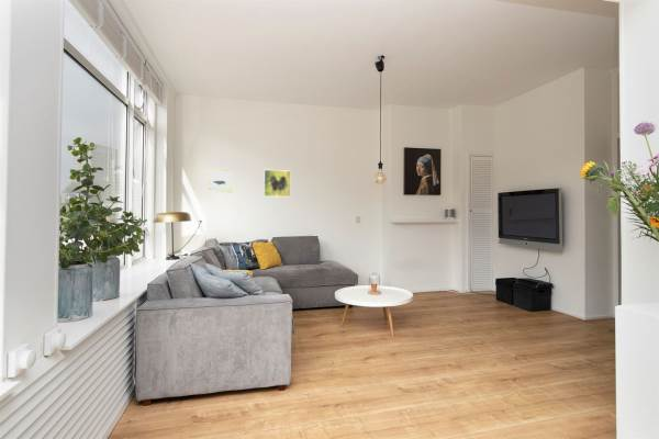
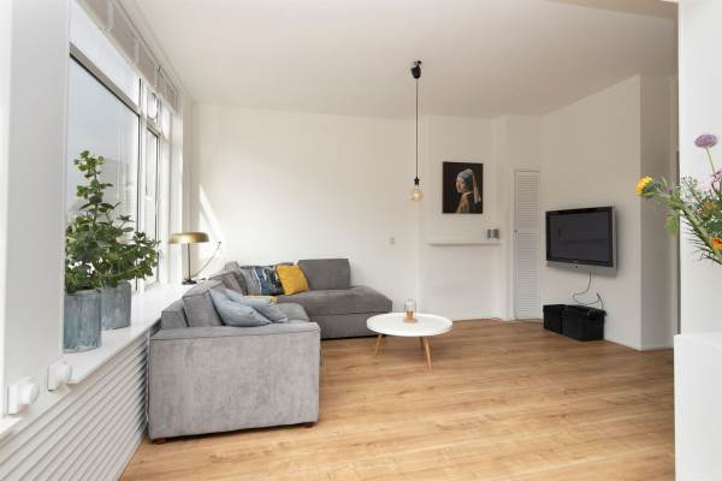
- wall art [208,169,233,193]
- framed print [263,169,292,199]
